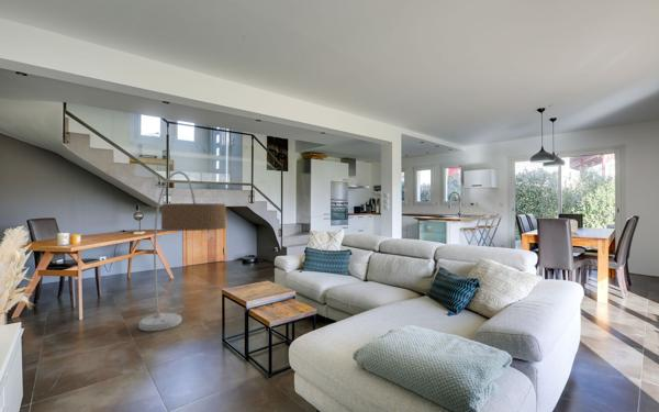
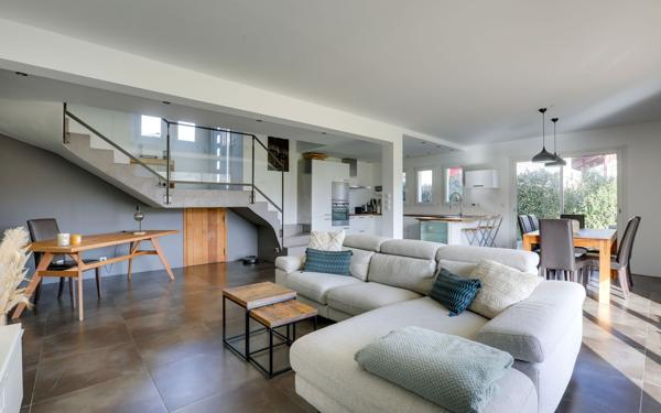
- floor lamp [137,170,226,332]
